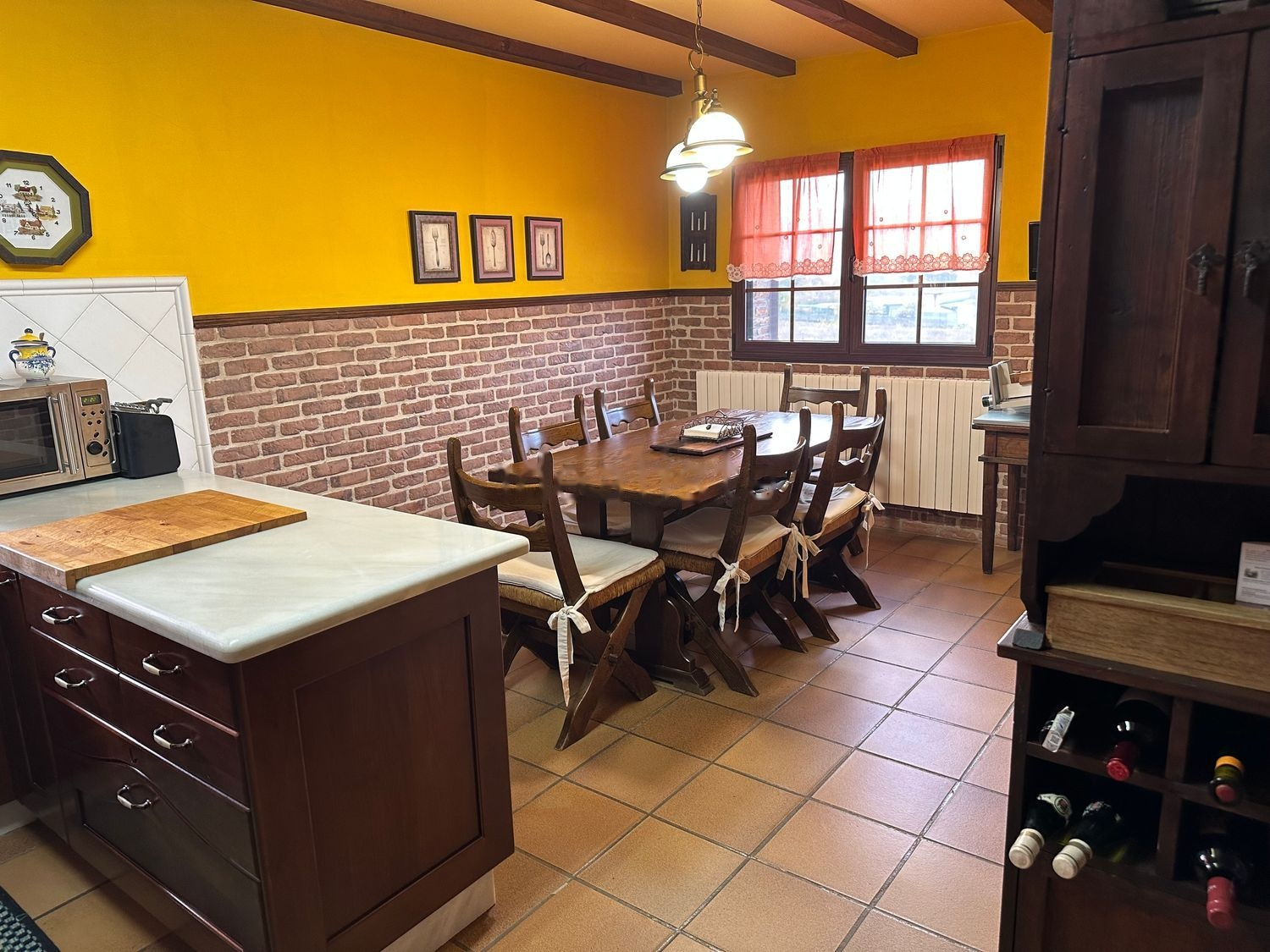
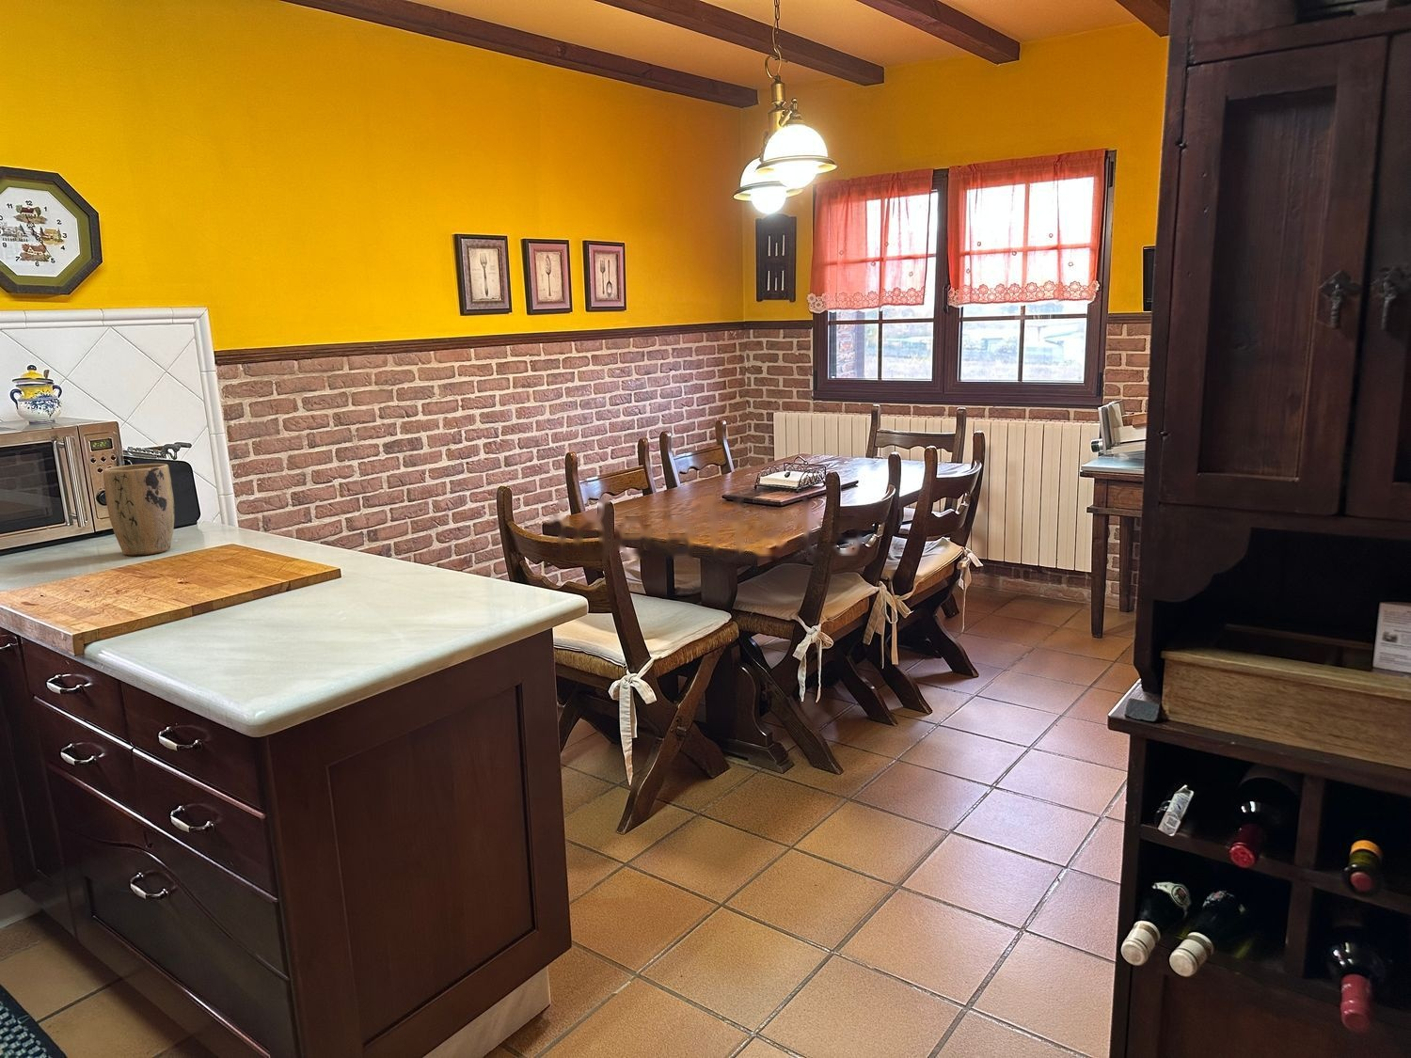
+ plant pot [102,462,174,557]
